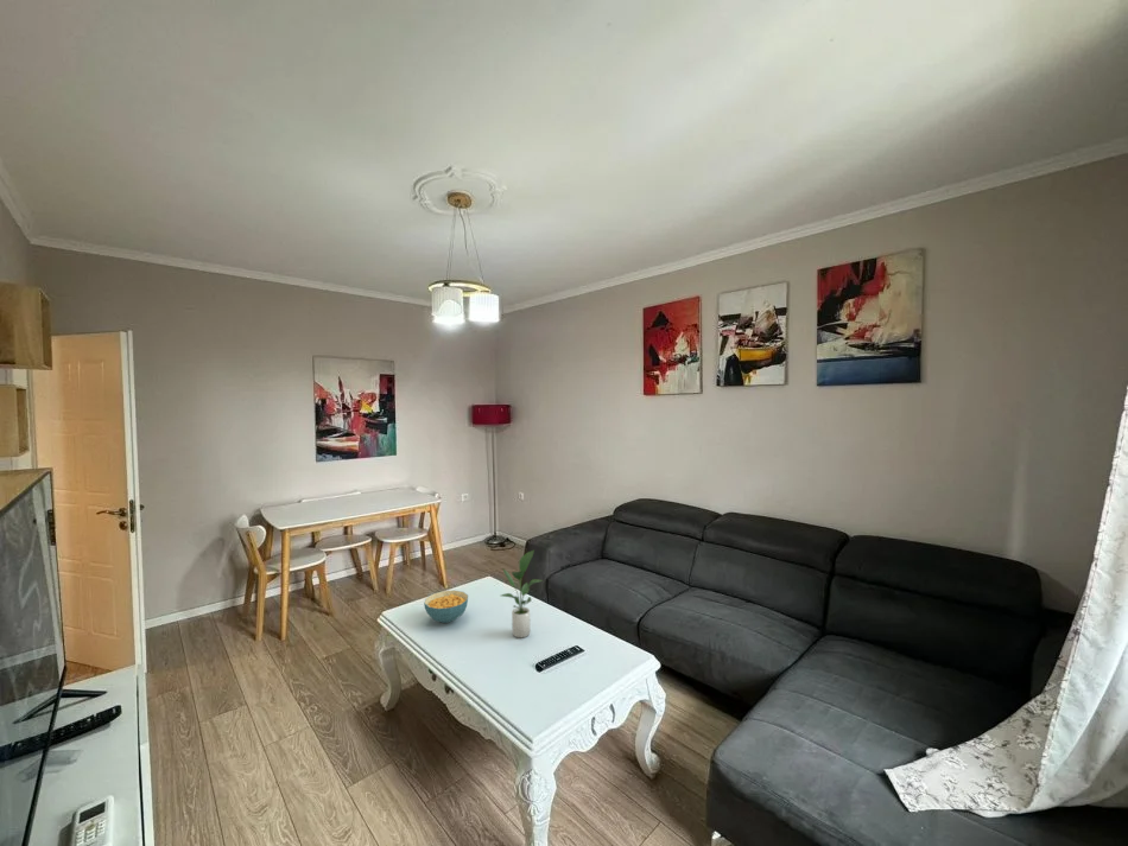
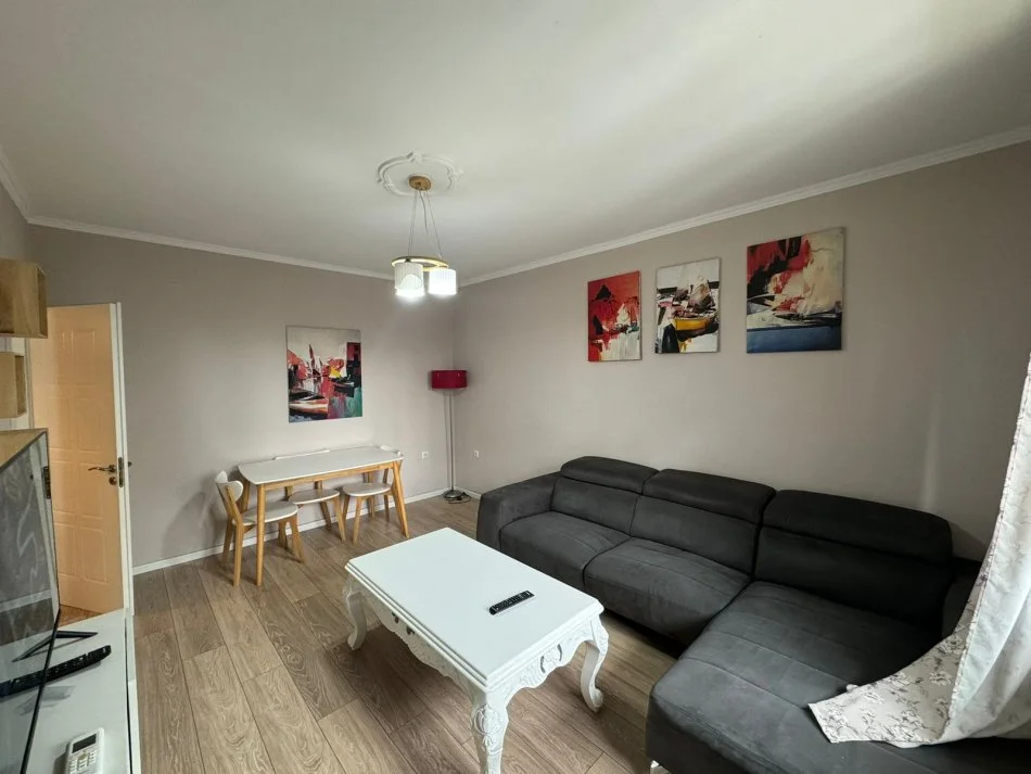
- cereal bowl [423,590,469,624]
- potted plant [500,549,544,640]
